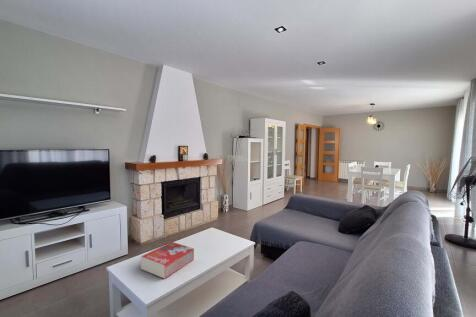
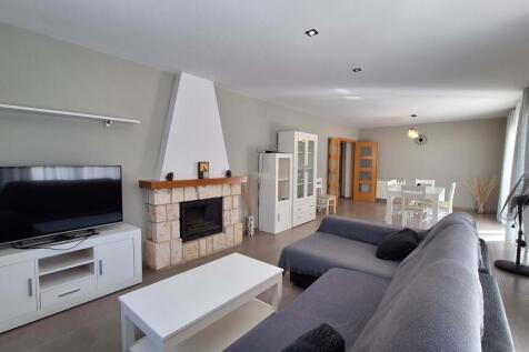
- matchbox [140,241,195,280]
